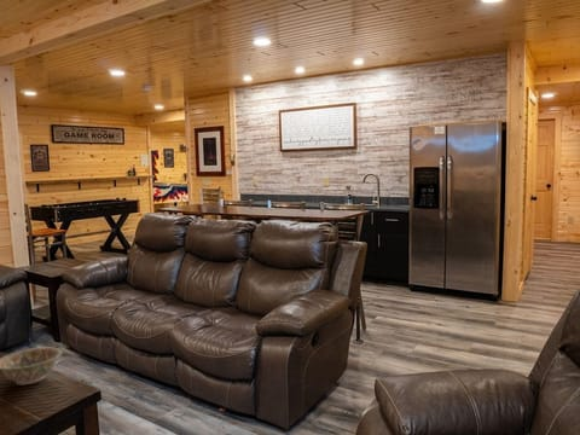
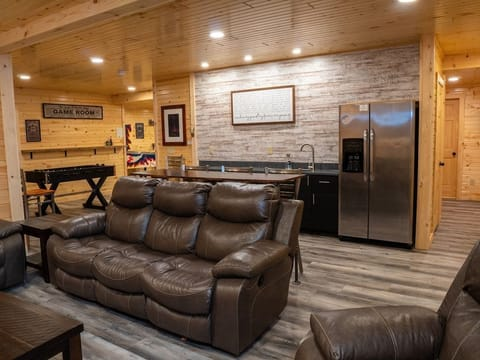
- decorative bowl [0,347,64,385]
